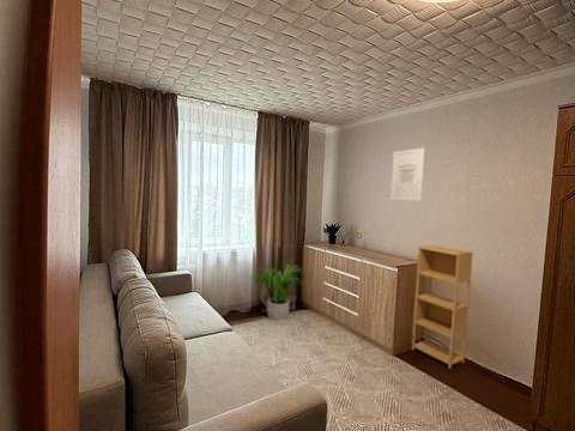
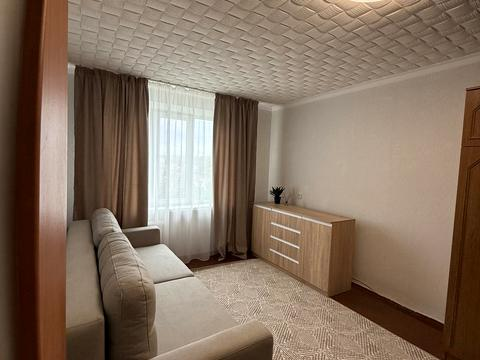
- wall art [389,147,426,201]
- potted plant [252,263,309,322]
- shelving unit [411,244,474,370]
